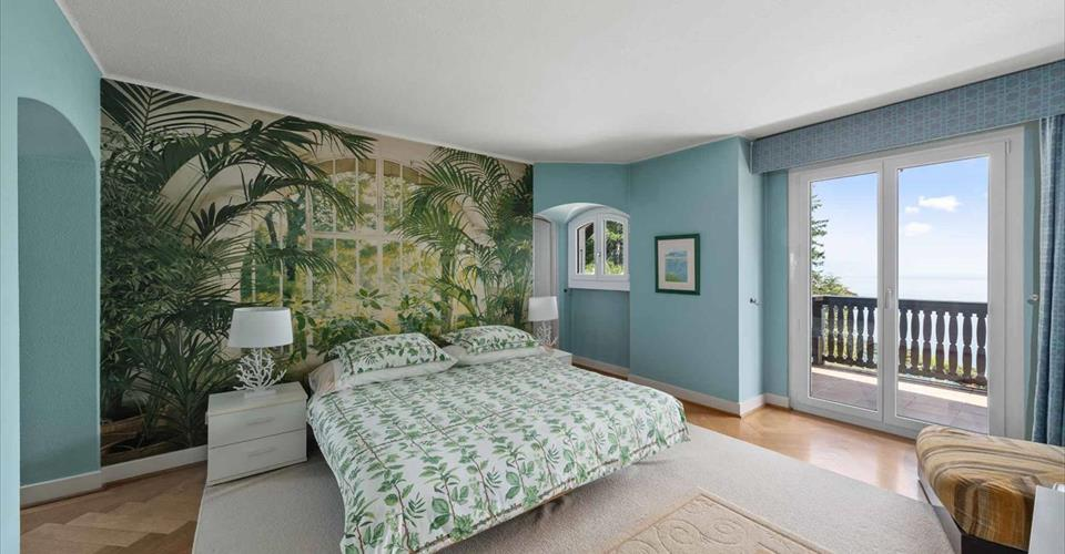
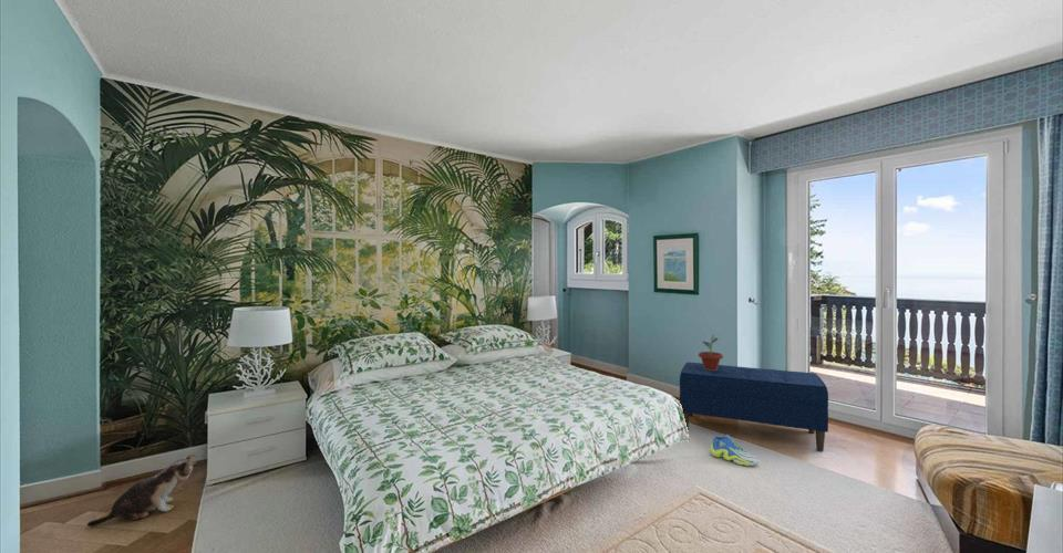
+ sneaker [709,434,760,467]
+ bench [679,362,829,452]
+ plush toy [86,453,198,528]
+ potted plant [698,334,724,371]
